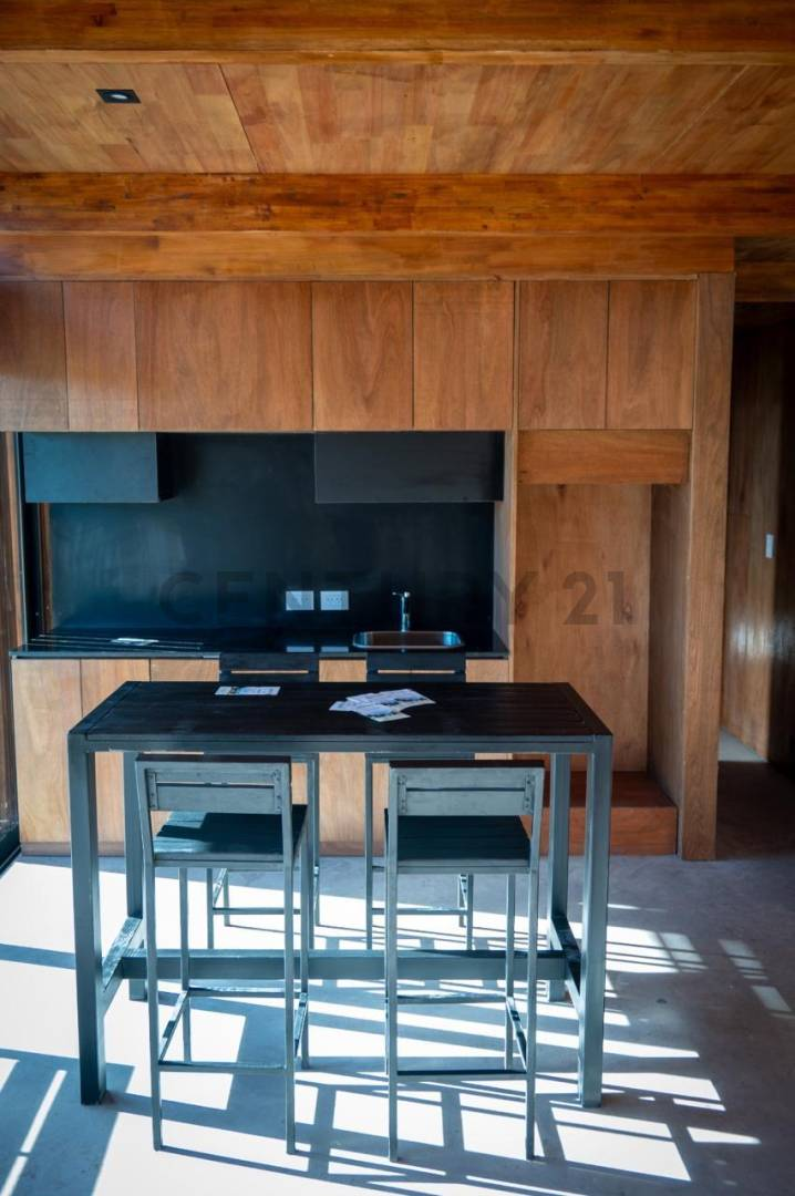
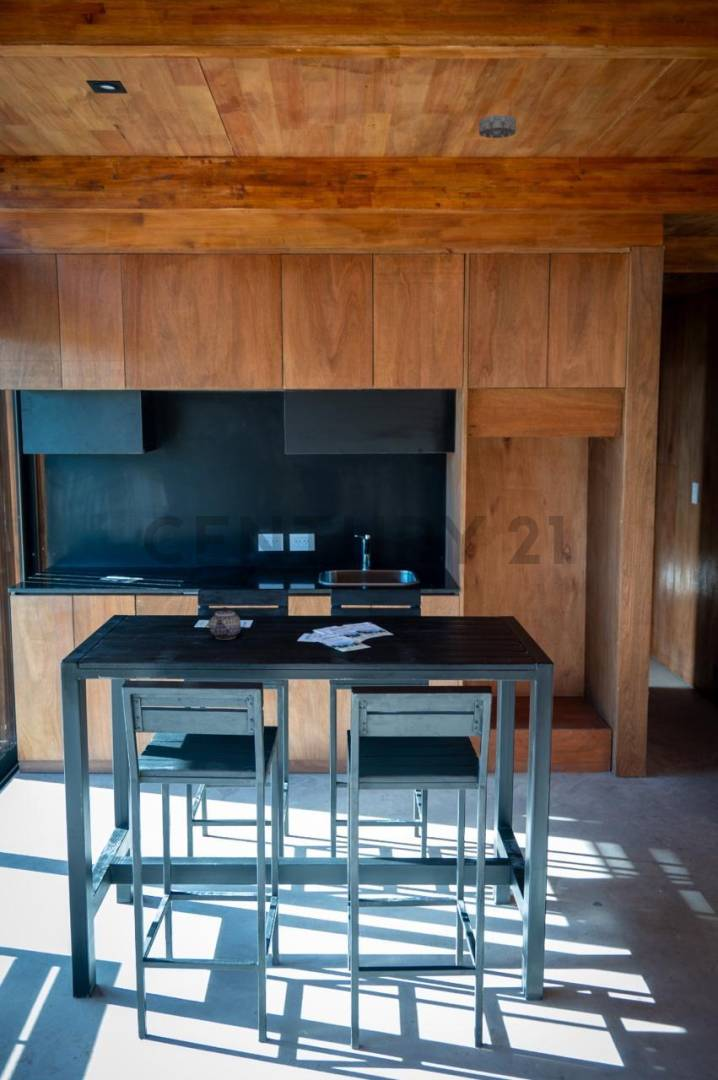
+ teapot [209,606,242,640]
+ smoke detector [478,113,517,139]
